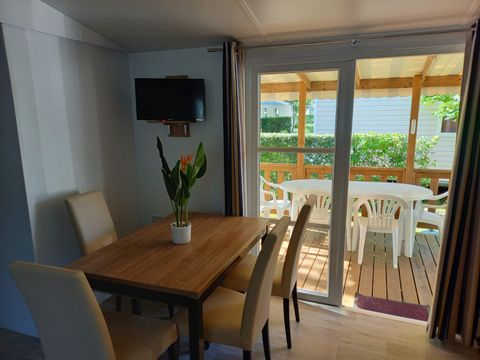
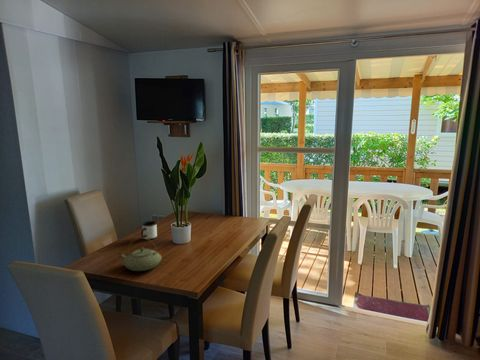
+ teapot [117,237,163,272]
+ mug [140,220,158,241]
